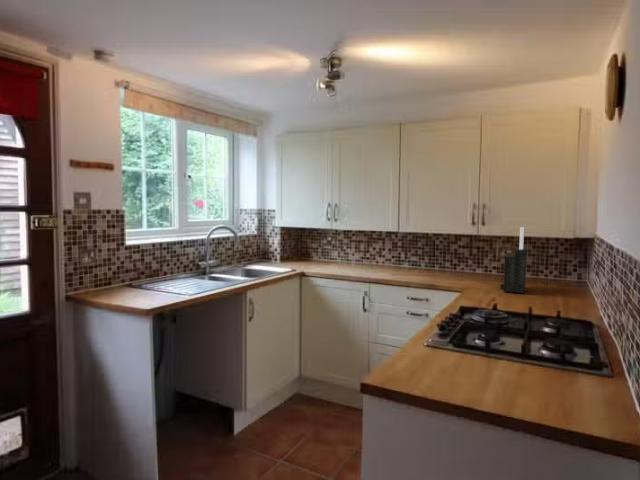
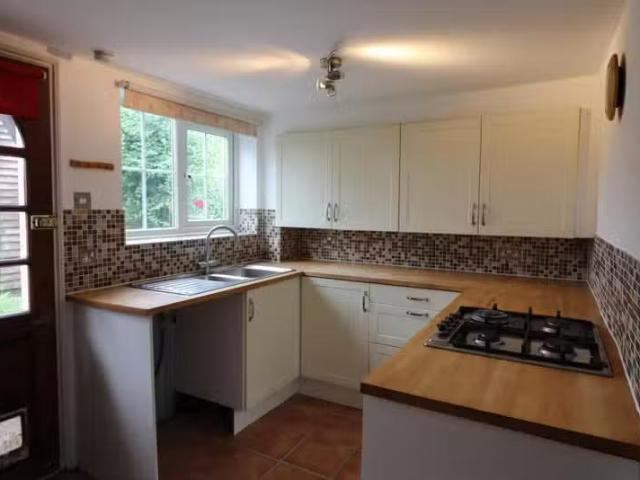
- knife block [499,226,528,294]
